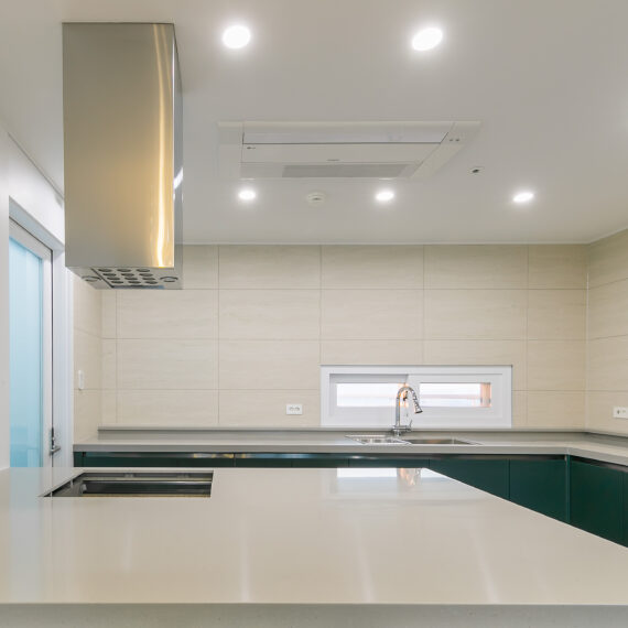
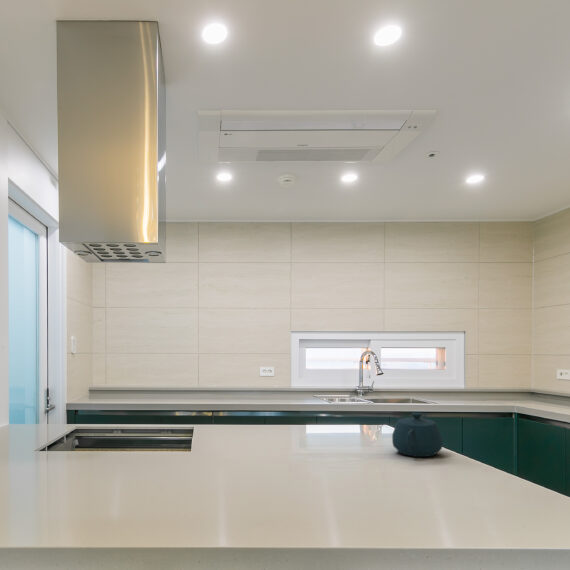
+ teapot [391,412,444,458]
